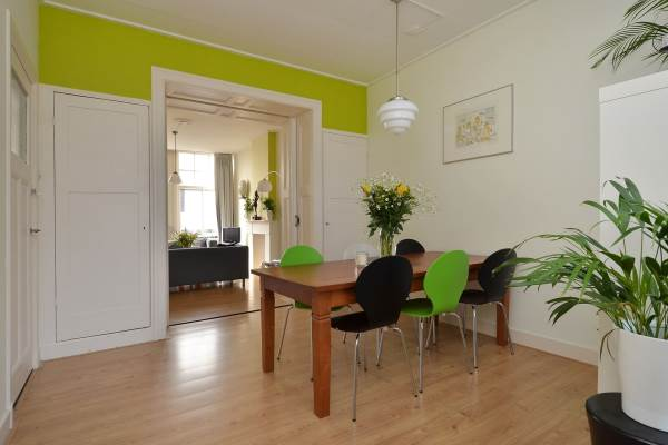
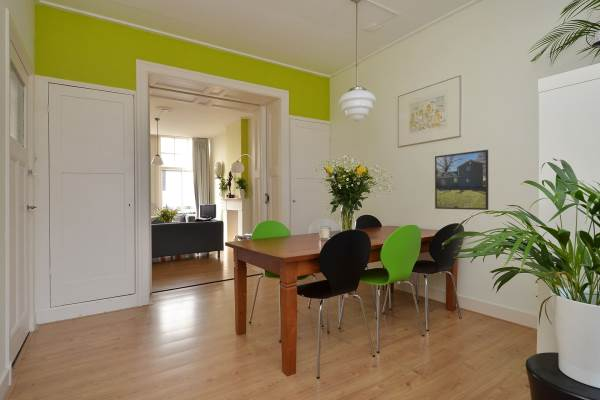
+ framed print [434,149,489,211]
